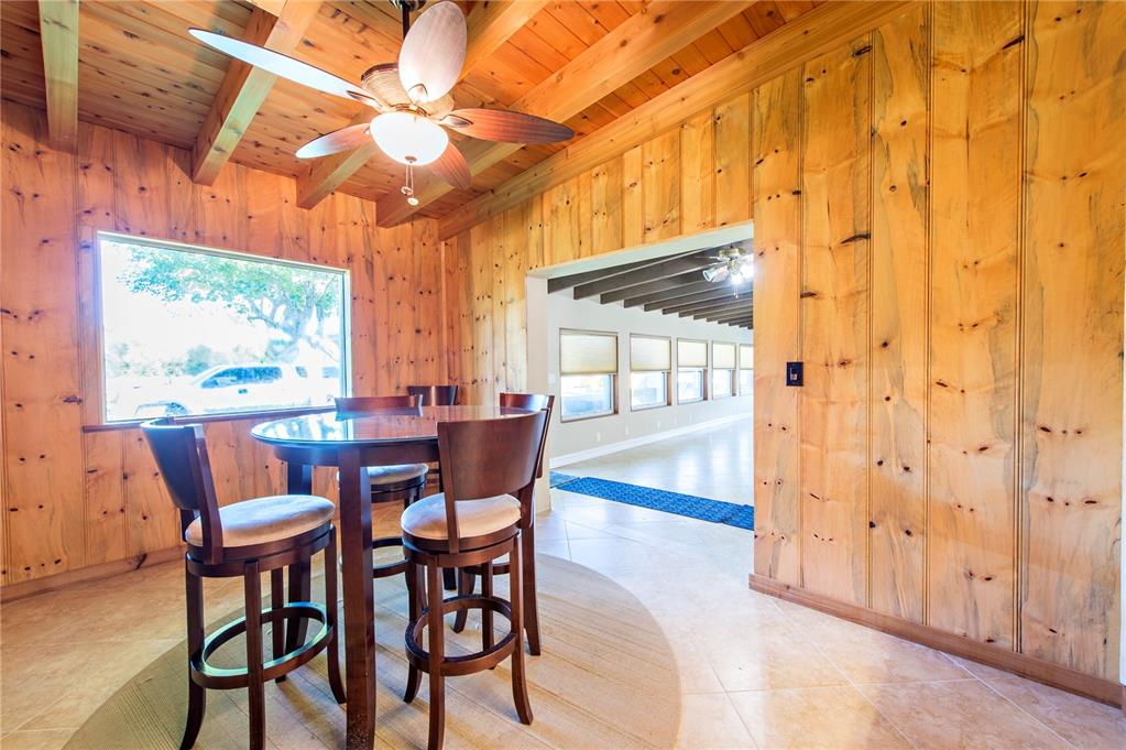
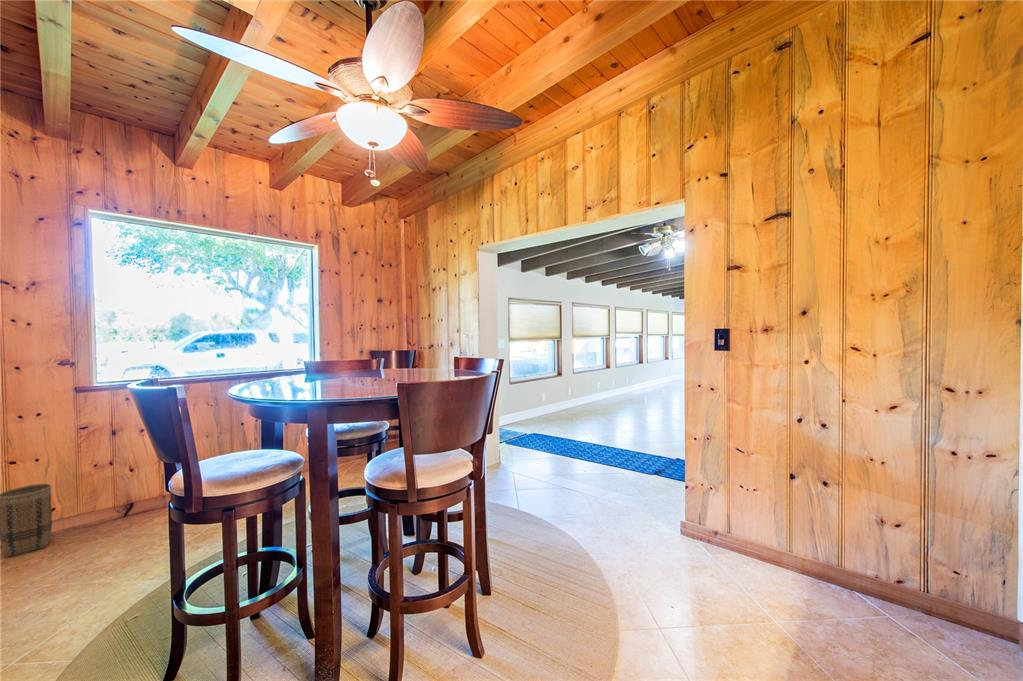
+ basket [0,483,53,559]
